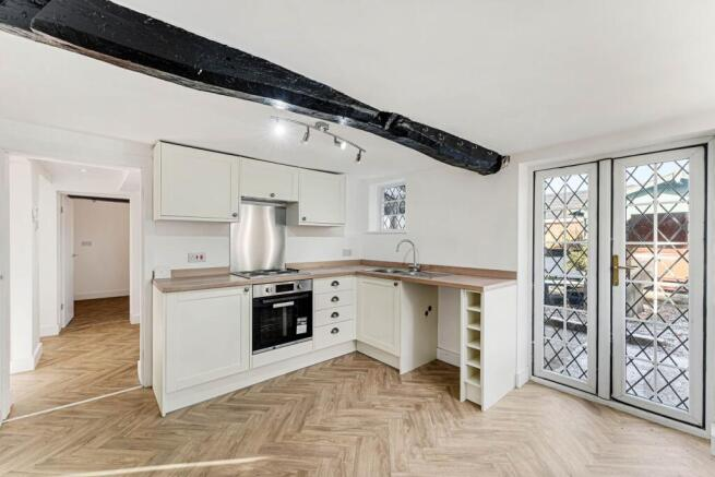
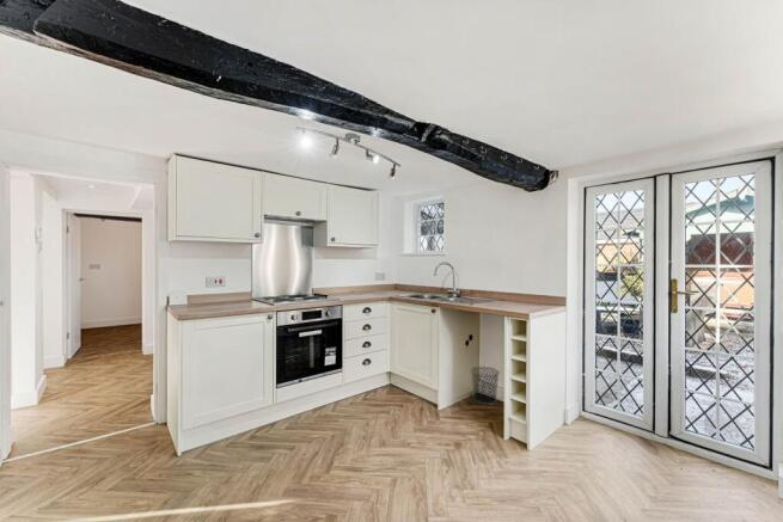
+ waste bin [470,366,501,406]
